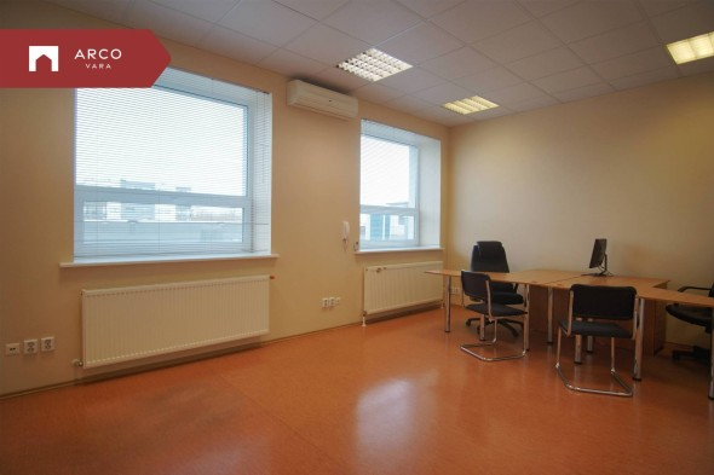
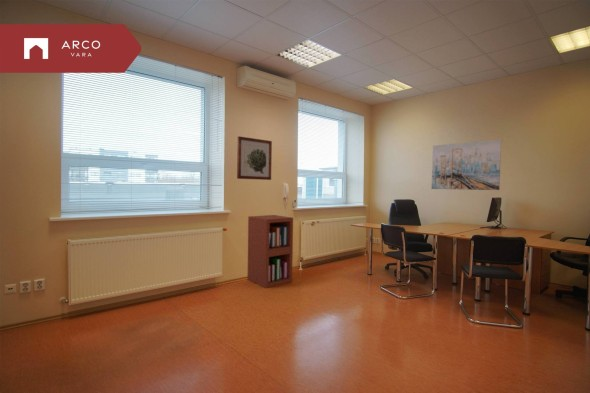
+ wall art [236,135,273,181]
+ bookshelf [246,214,294,289]
+ wall art [431,138,502,191]
